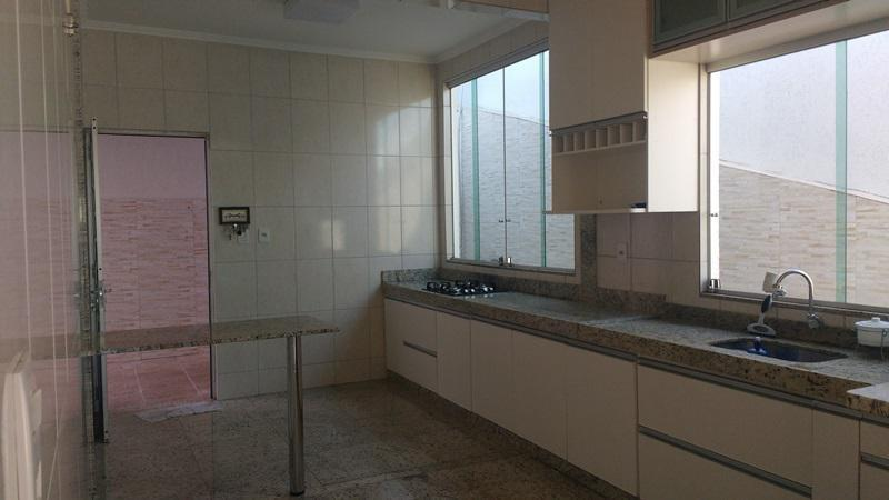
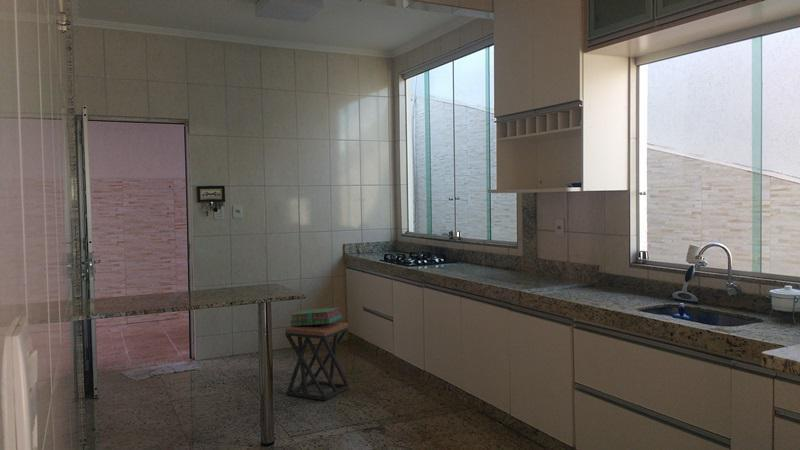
+ stack of books [289,306,343,327]
+ stool [284,321,350,401]
